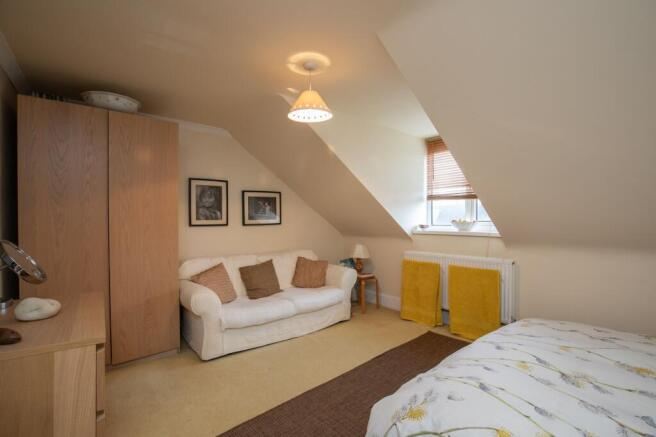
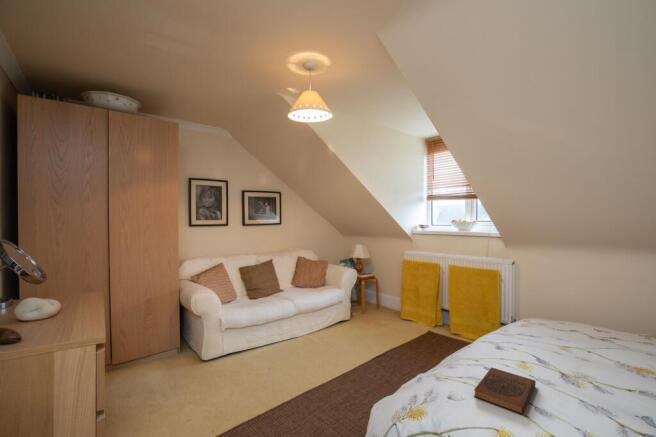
+ book [473,366,537,415]
